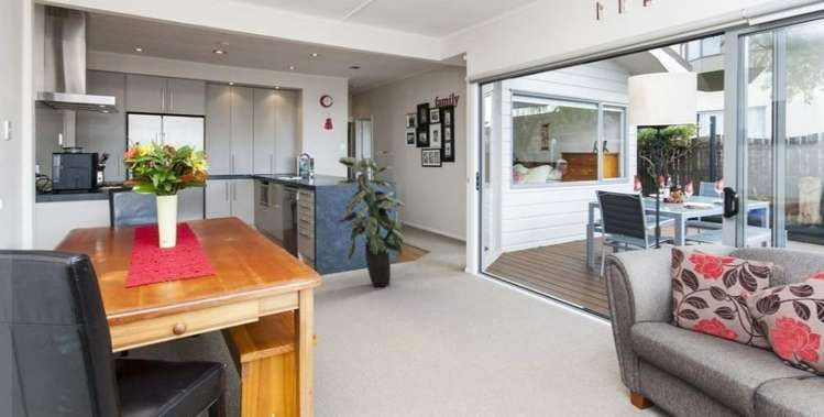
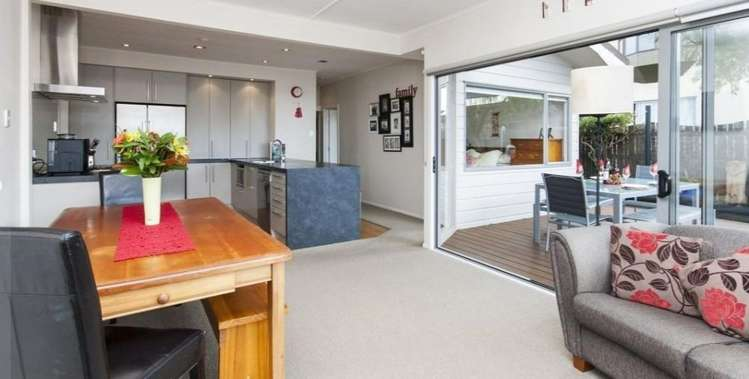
- indoor plant [336,150,406,288]
